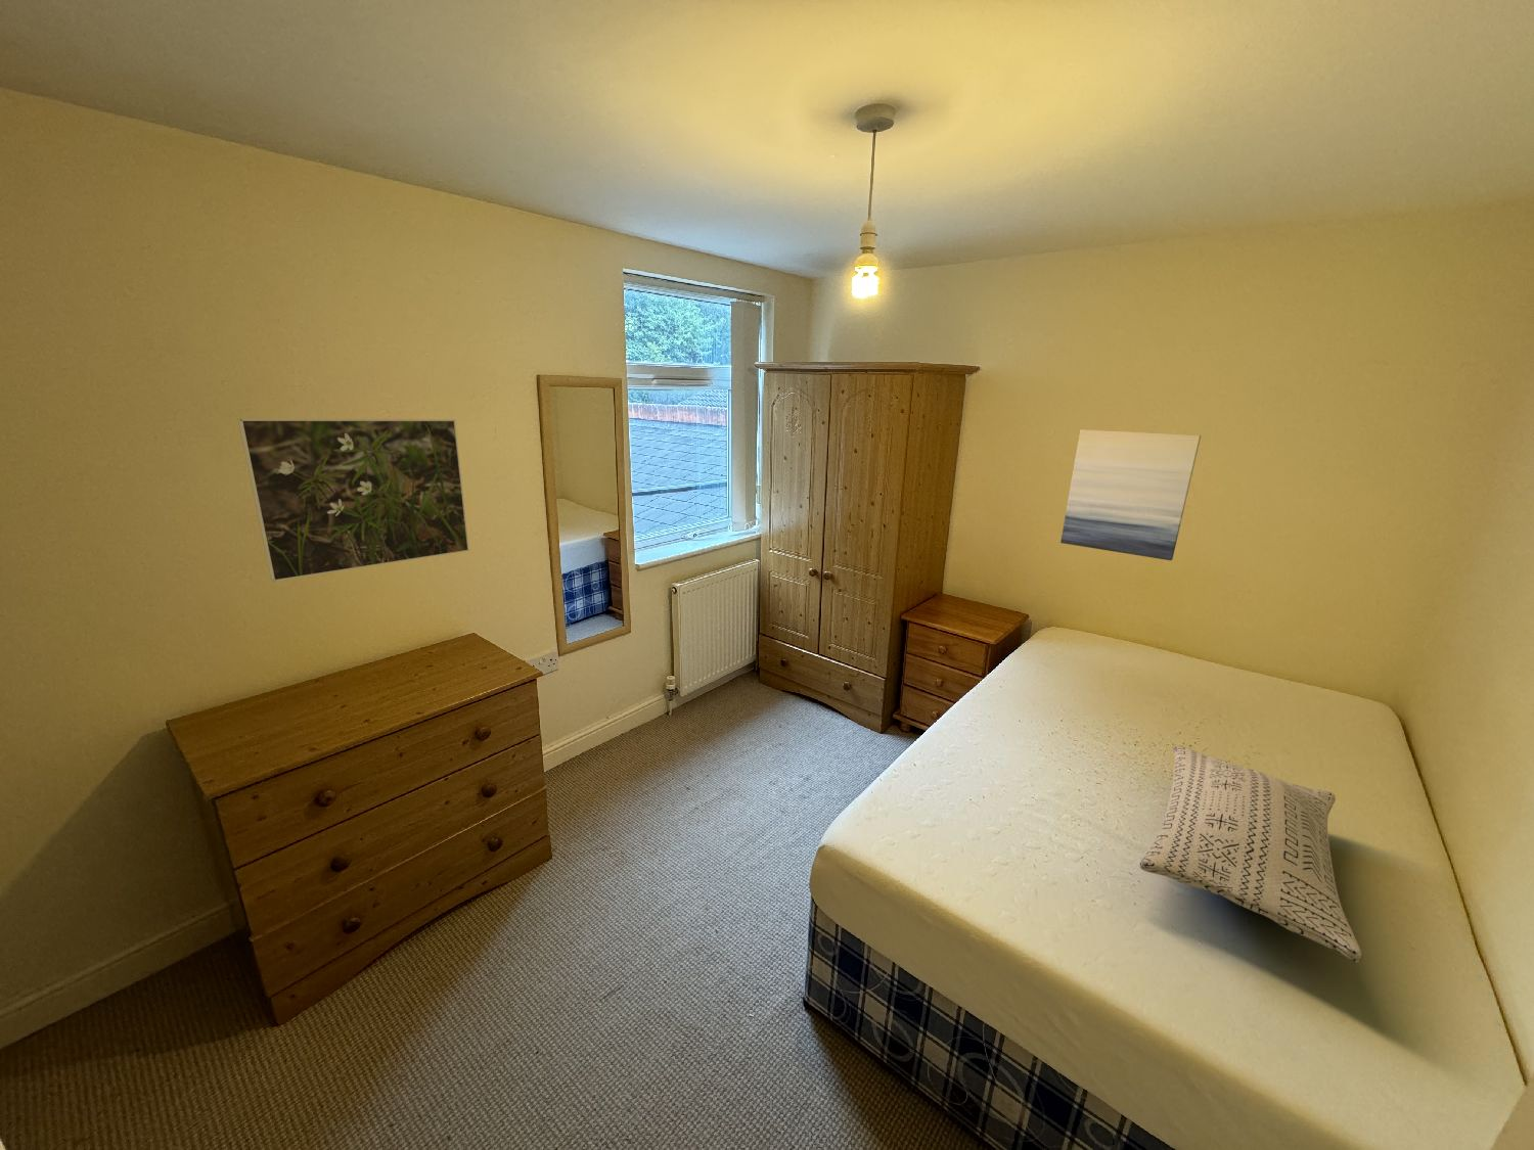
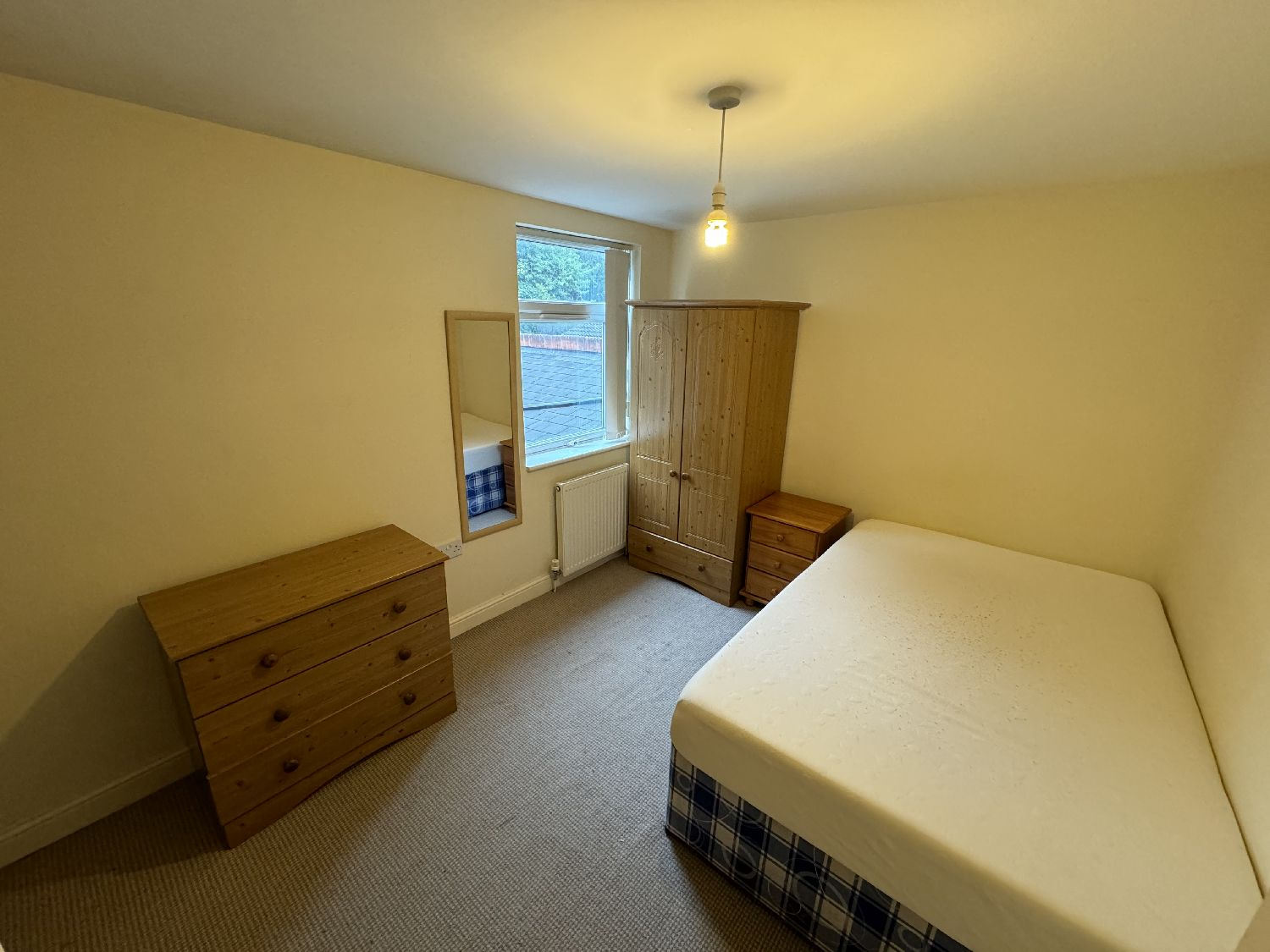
- pillow [1139,745,1362,963]
- wall art [1059,429,1202,562]
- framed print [237,418,470,582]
